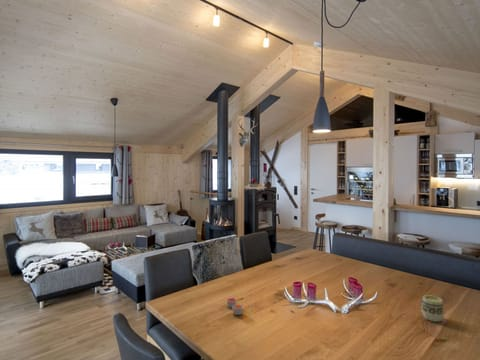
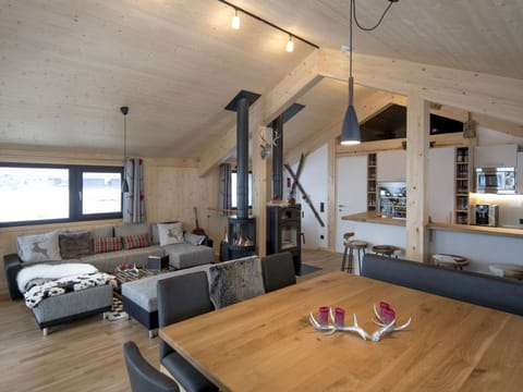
- cup [420,294,445,323]
- candle [226,297,244,316]
